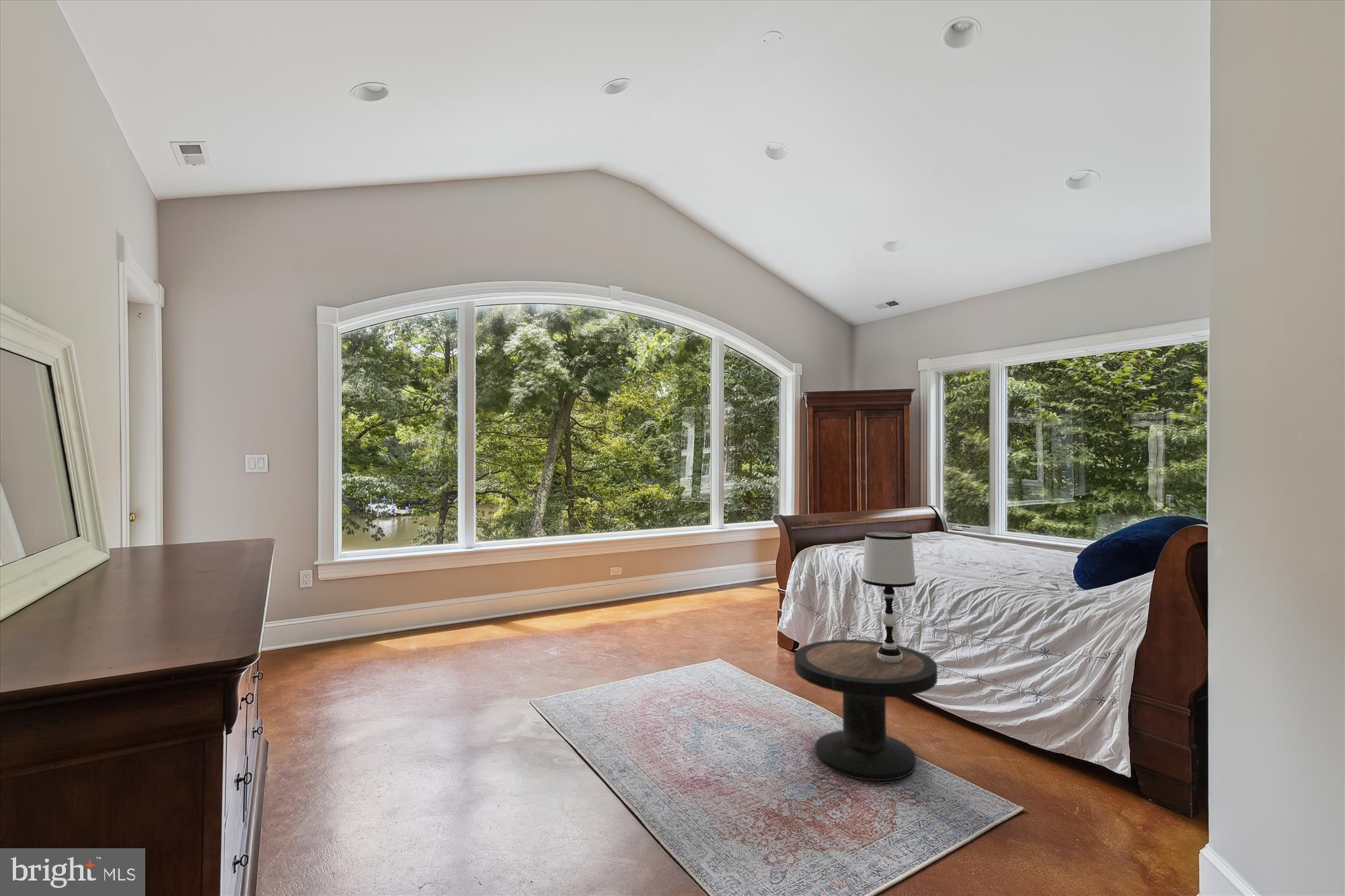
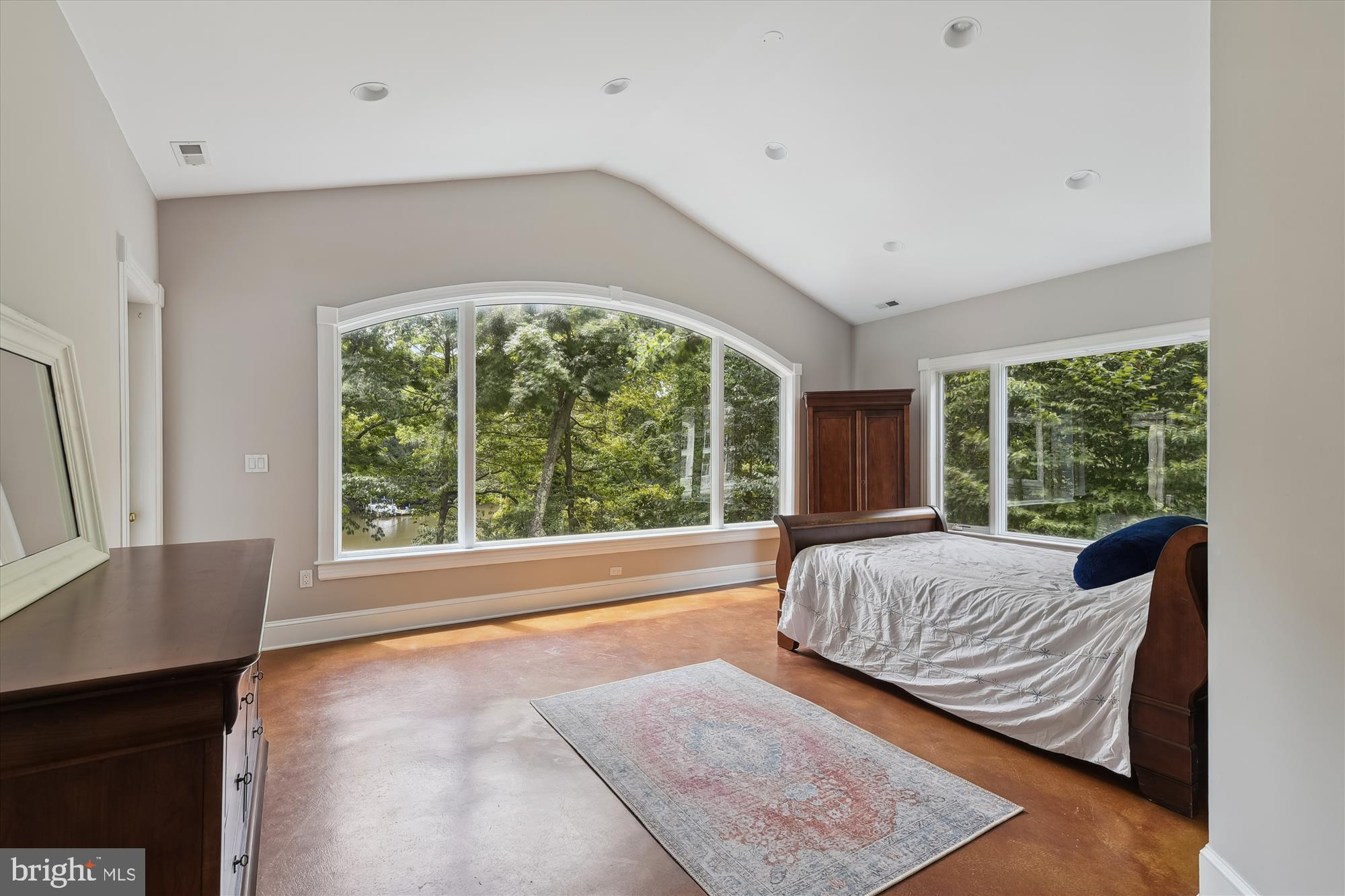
- side table [794,639,938,782]
- table lamp [862,531,917,661]
